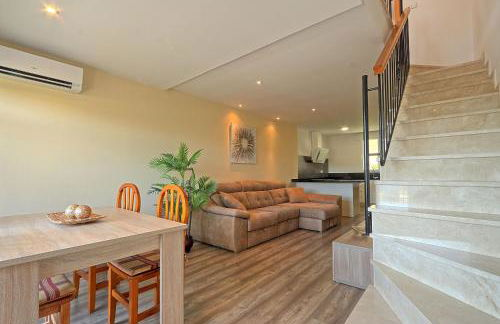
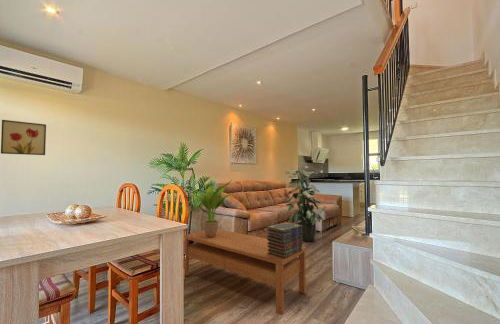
+ potted plant [190,179,233,237]
+ coffee table [184,228,307,316]
+ indoor plant [284,165,327,243]
+ book stack [266,221,304,259]
+ wall art [0,119,47,156]
